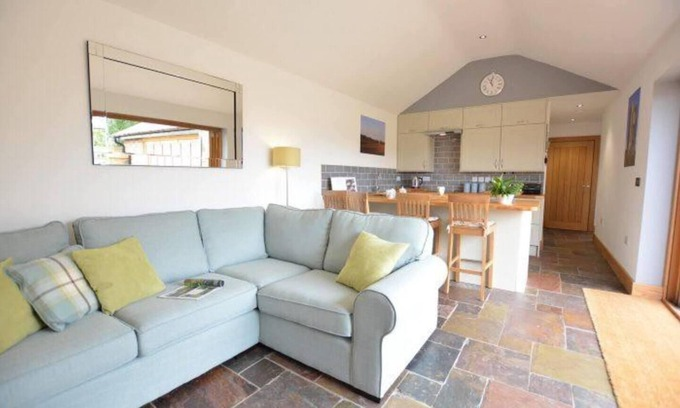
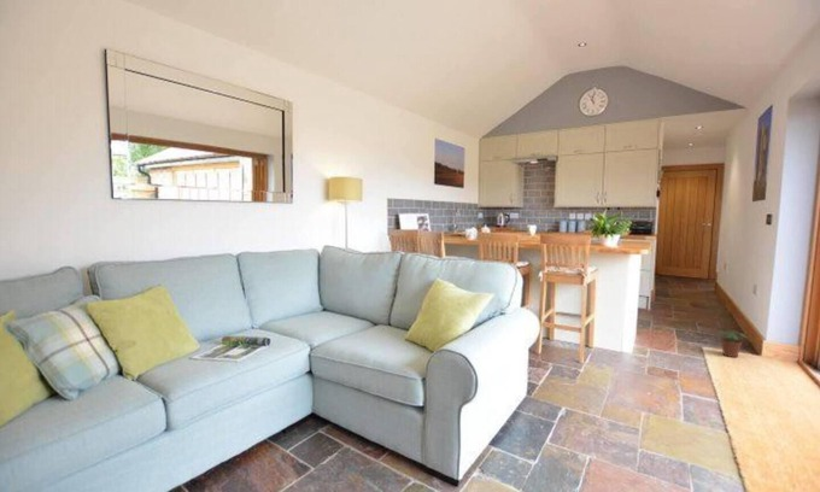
+ potted plant [718,329,749,358]
